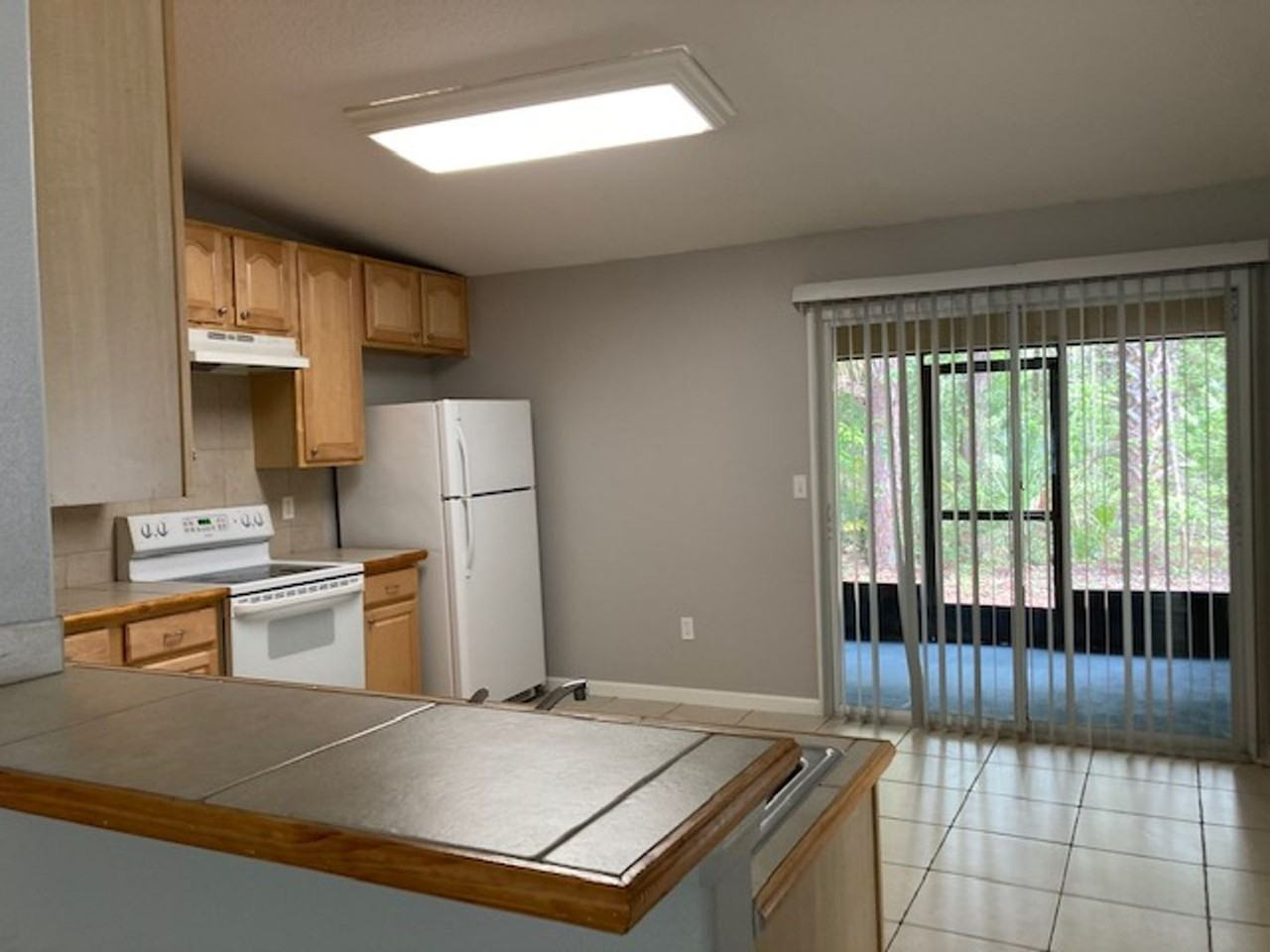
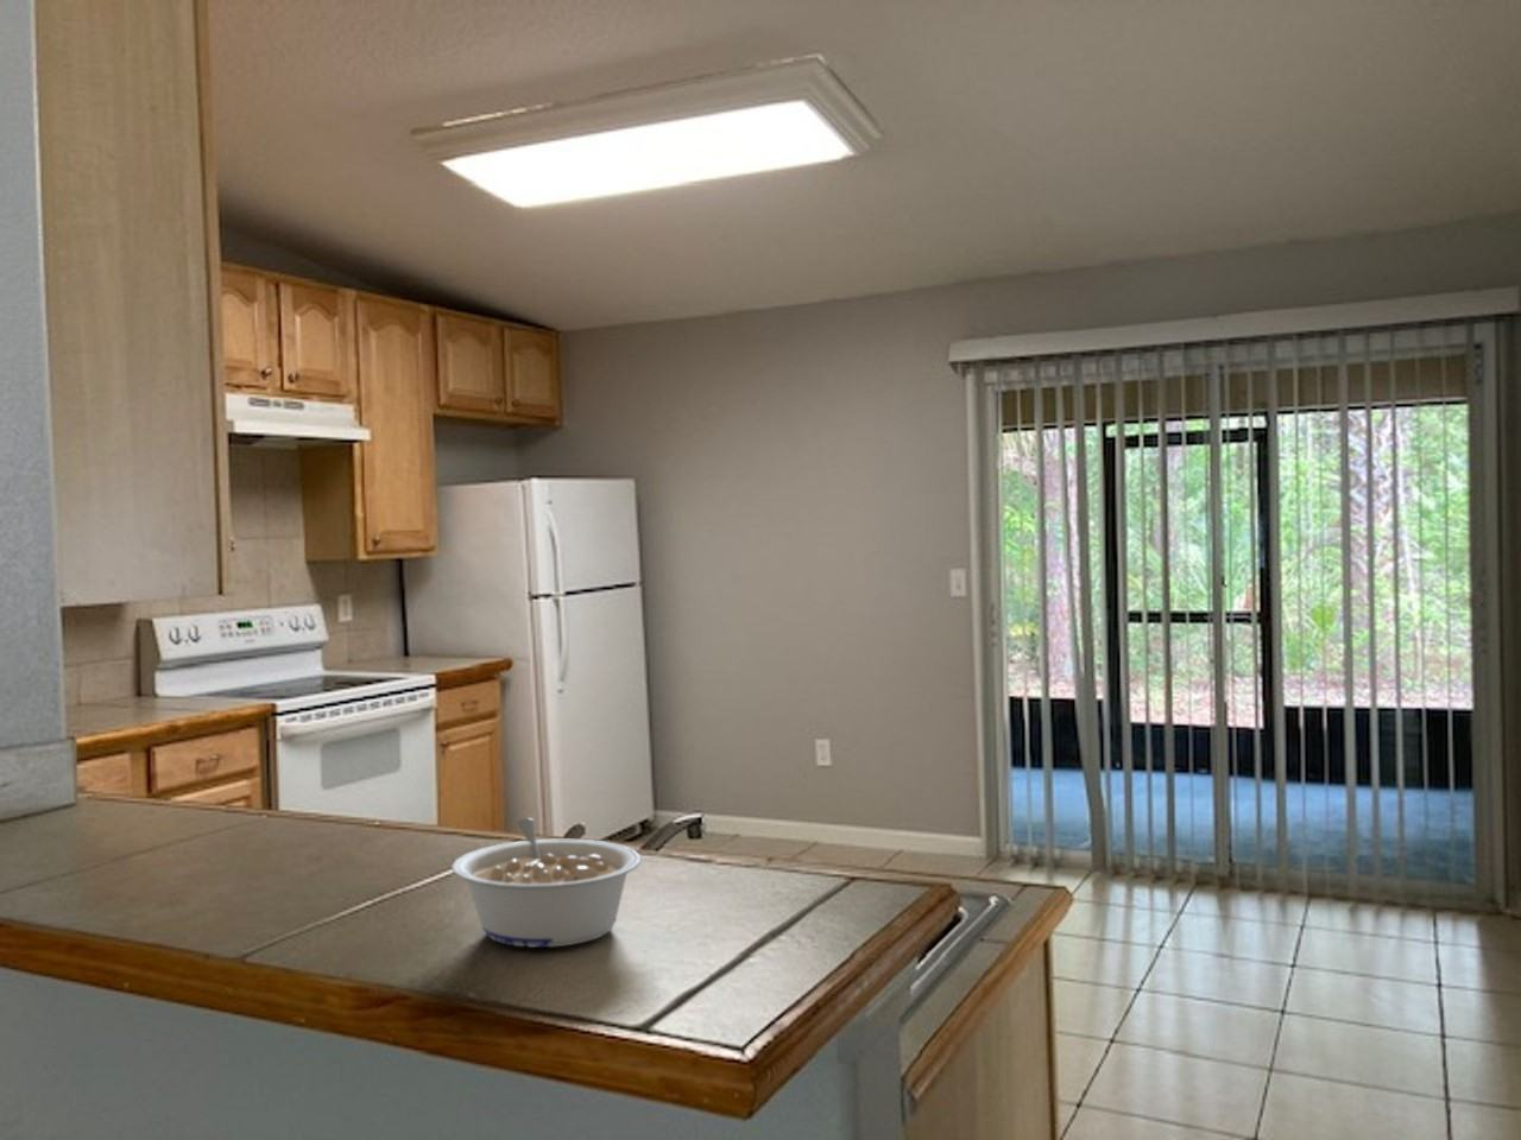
+ legume [450,817,642,948]
